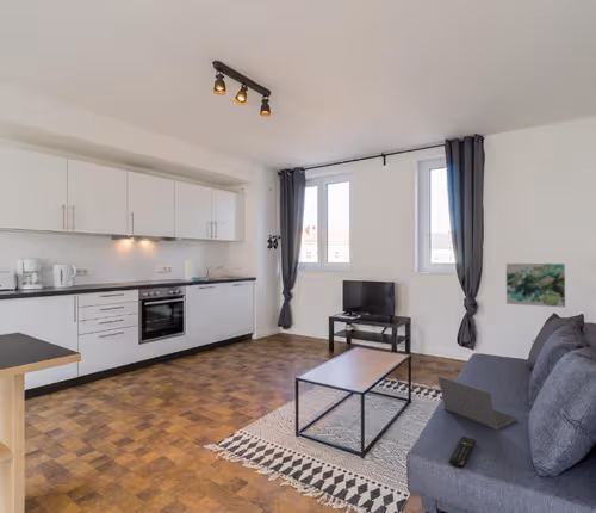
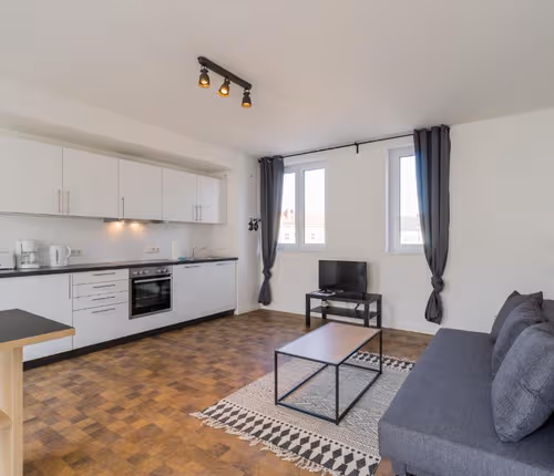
- wall art [505,262,566,309]
- laptop computer [436,375,519,431]
- remote control [448,435,477,469]
